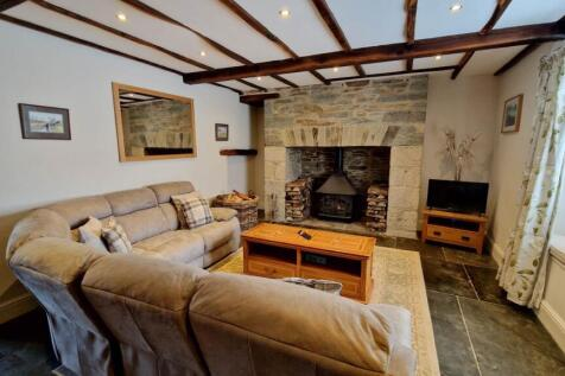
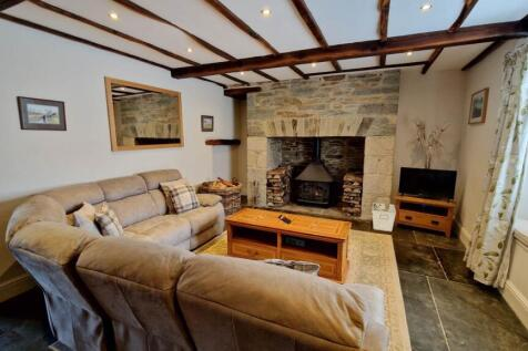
+ storage bin [370,202,397,233]
